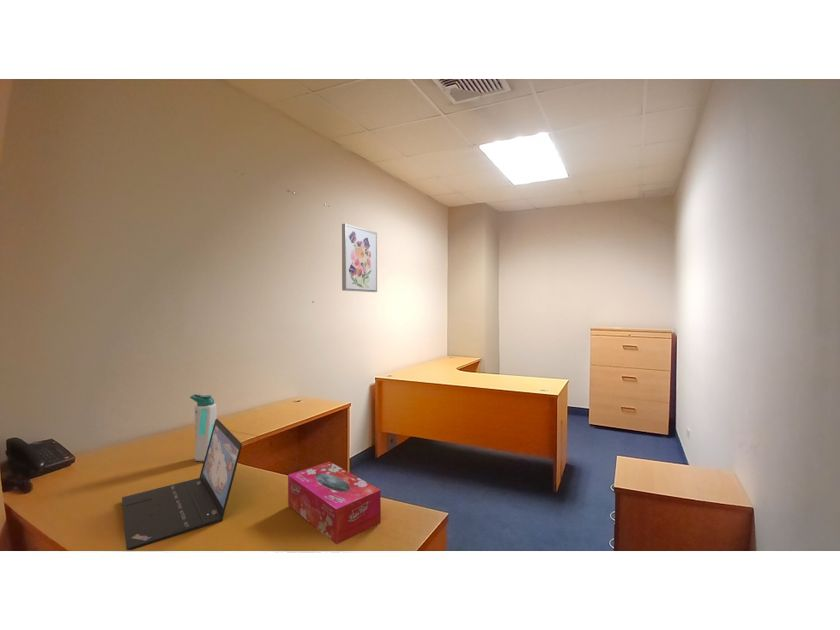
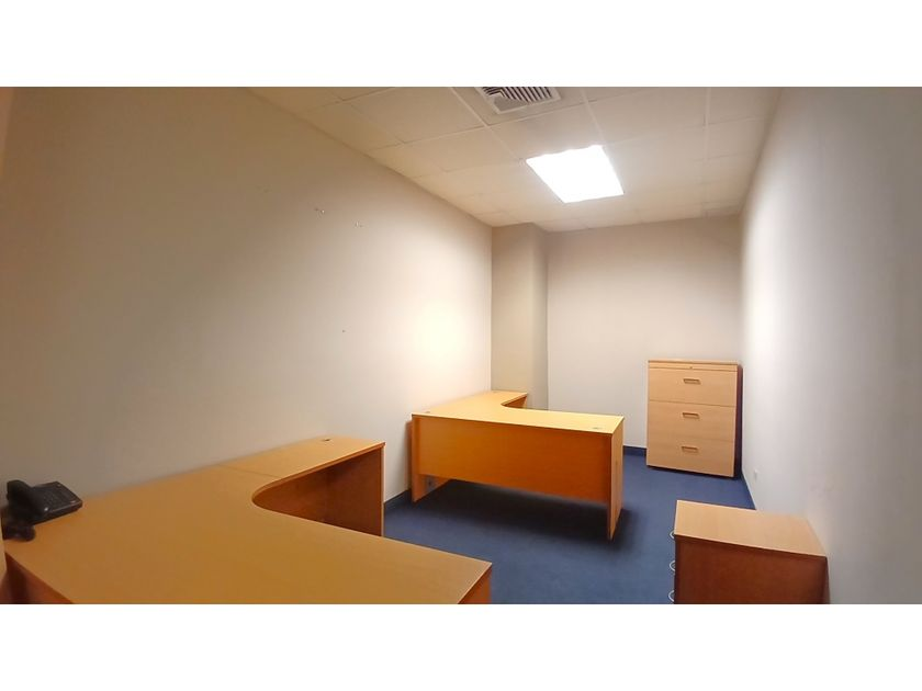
- tissue box [287,461,382,545]
- laptop [121,418,243,551]
- wall art [341,223,378,293]
- water bottle [189,393,218,462]
